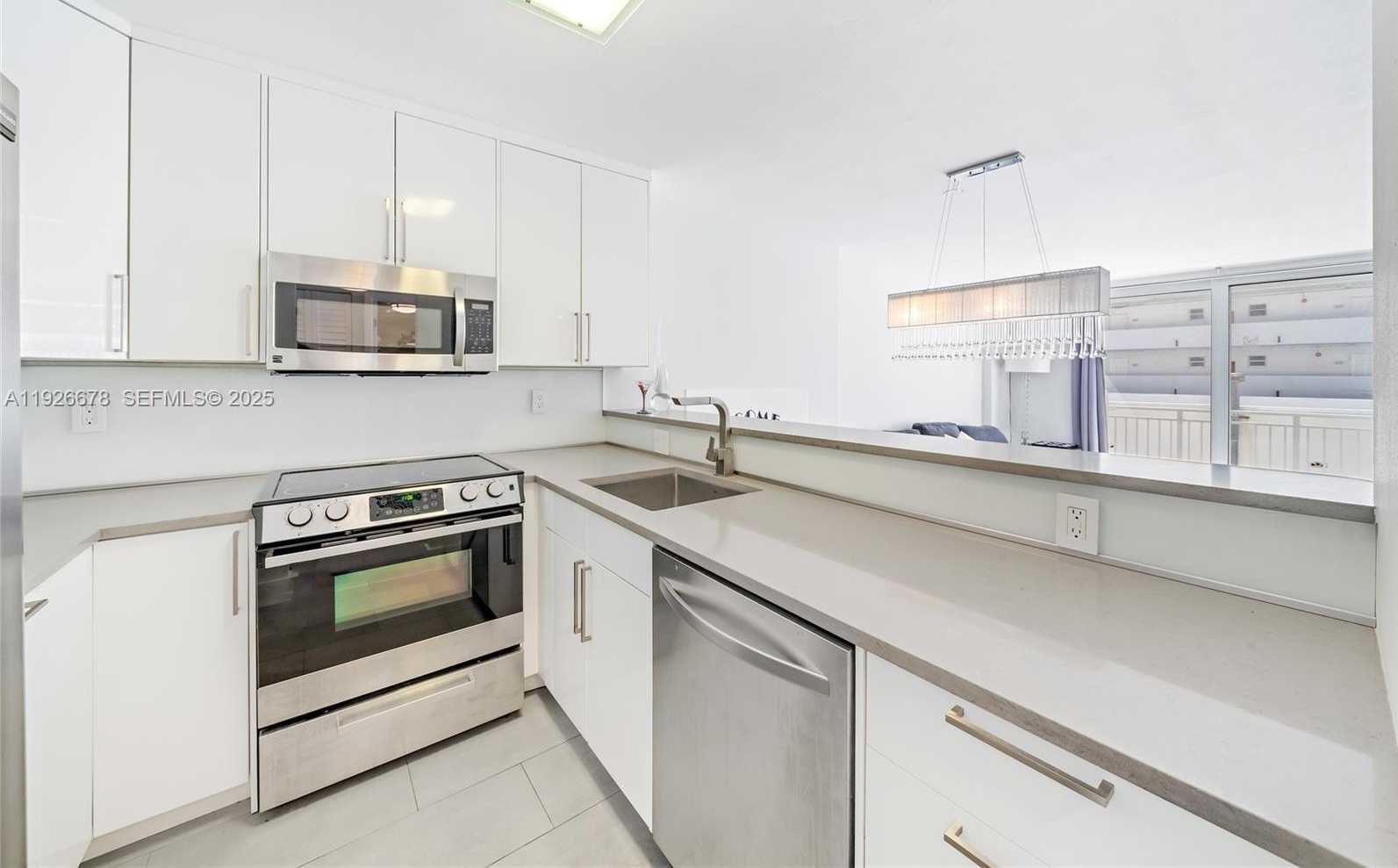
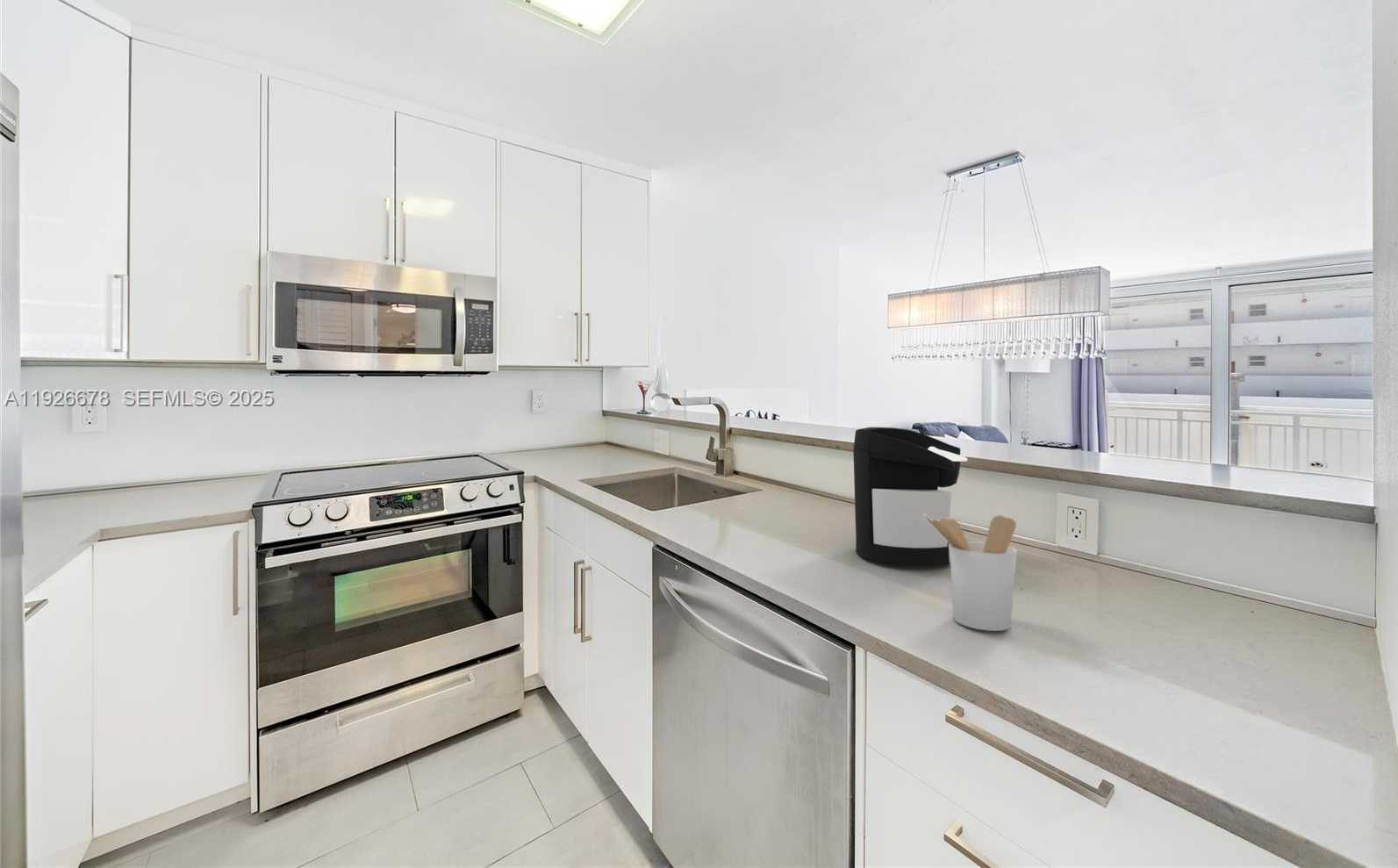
+ coffee maker [852,427,968,566]
+ utensil holder [923,514,1017,632]
